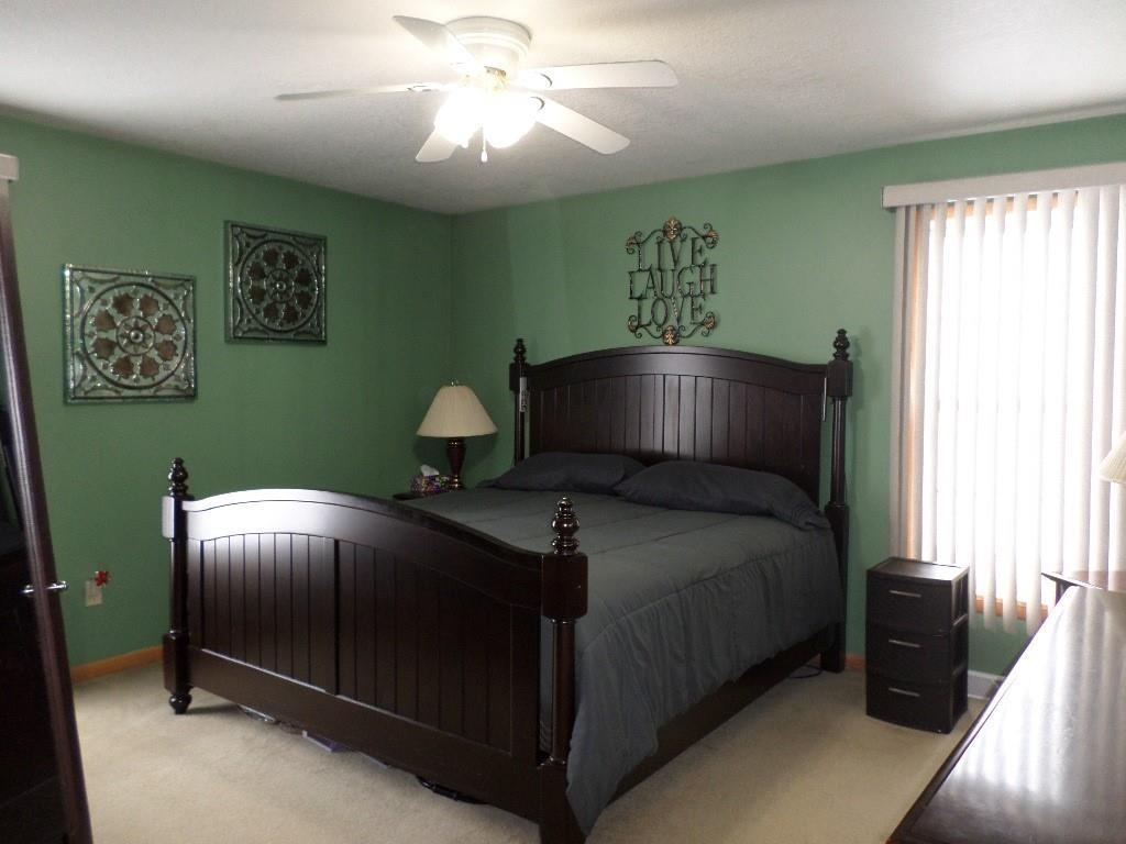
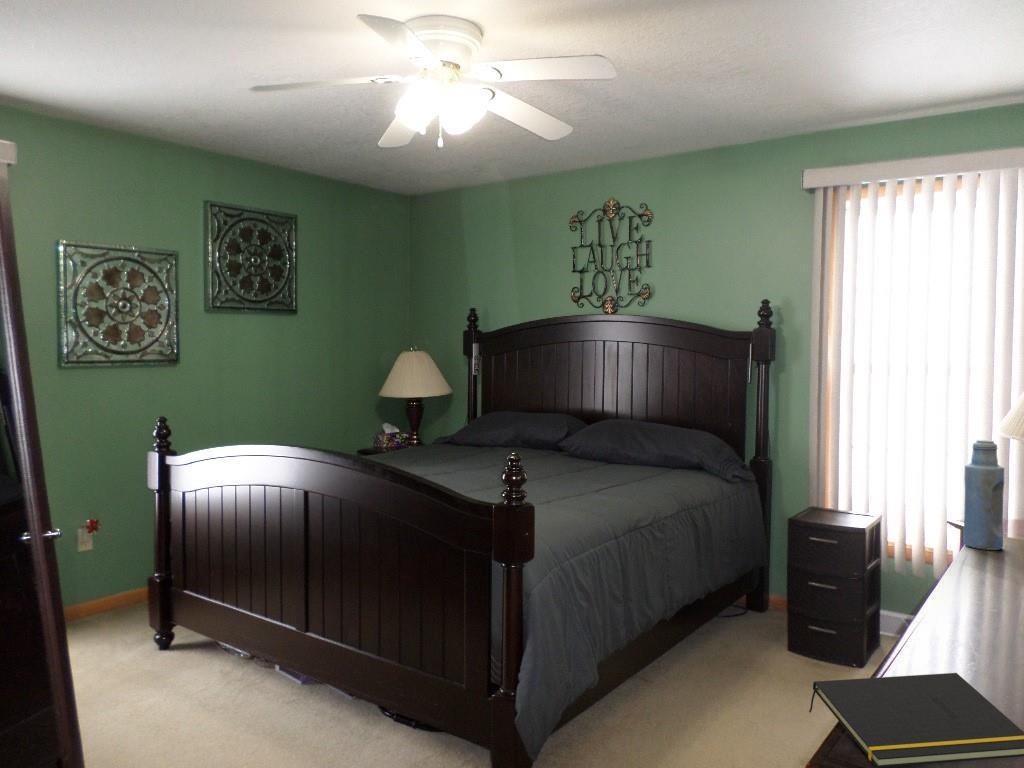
+ notepad [808,672,1024,768]
+ bottle [962,439,1005,551]
